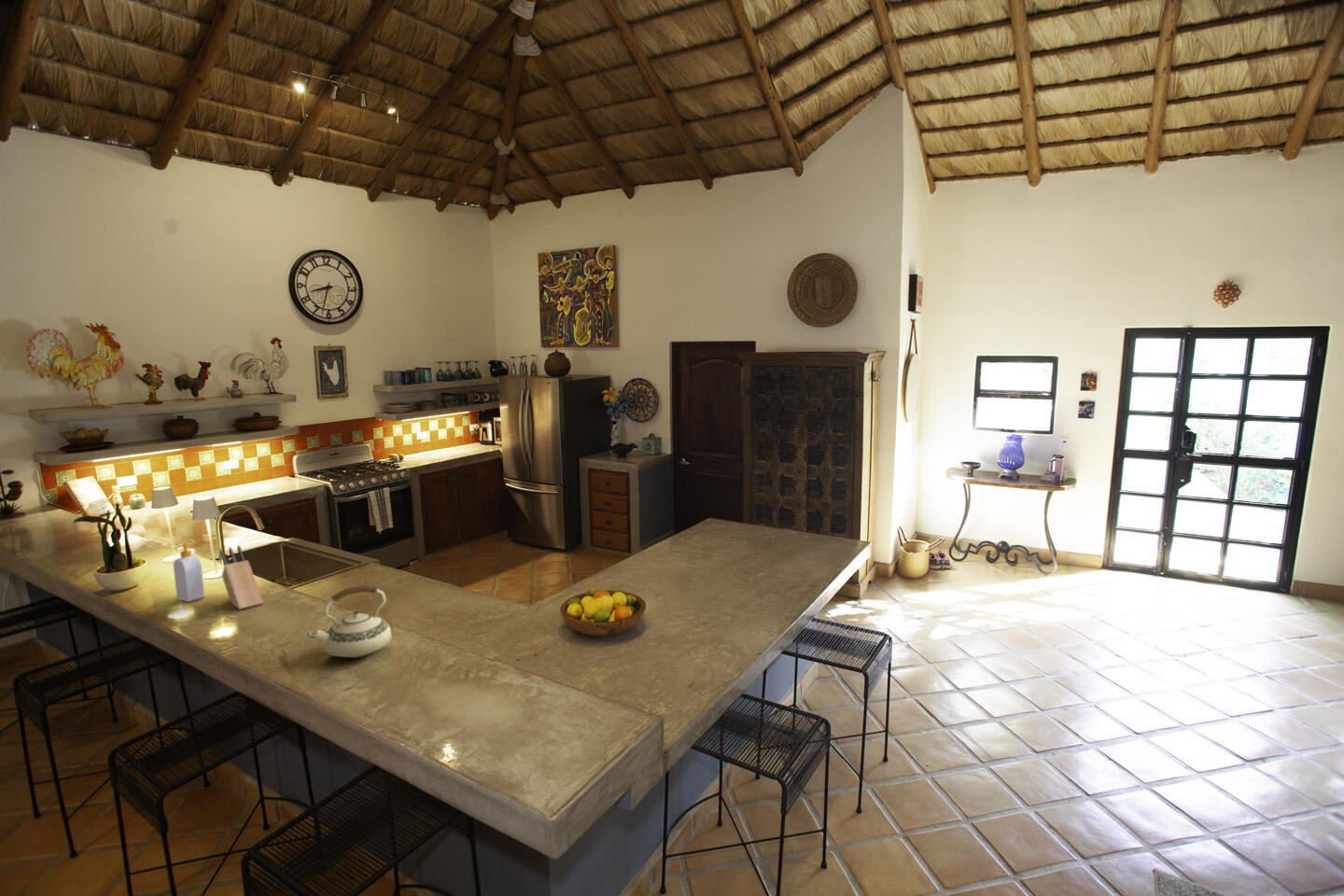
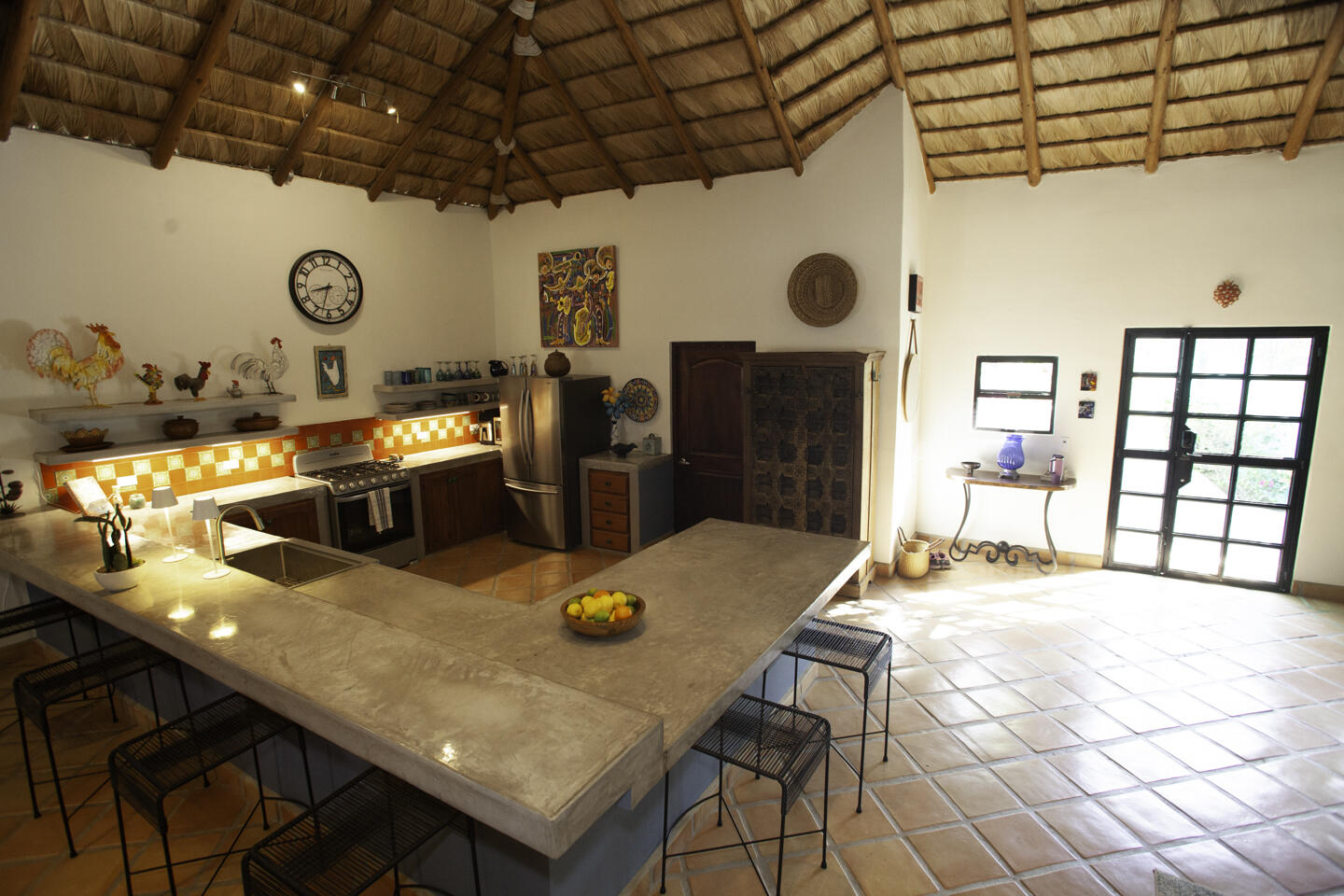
- soap bottle [173,543,205,603]
- knife block [219,544,264,610]
- teakettle [306,584,393,659]
